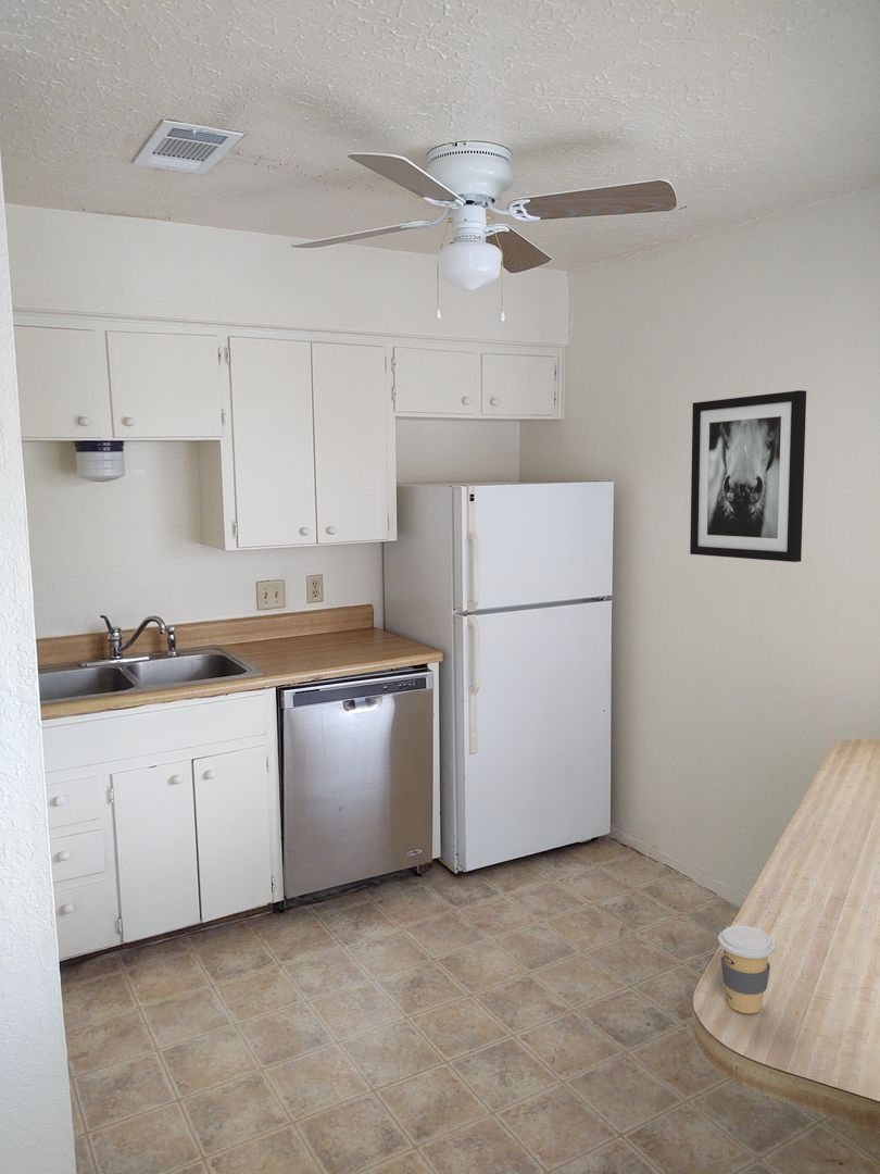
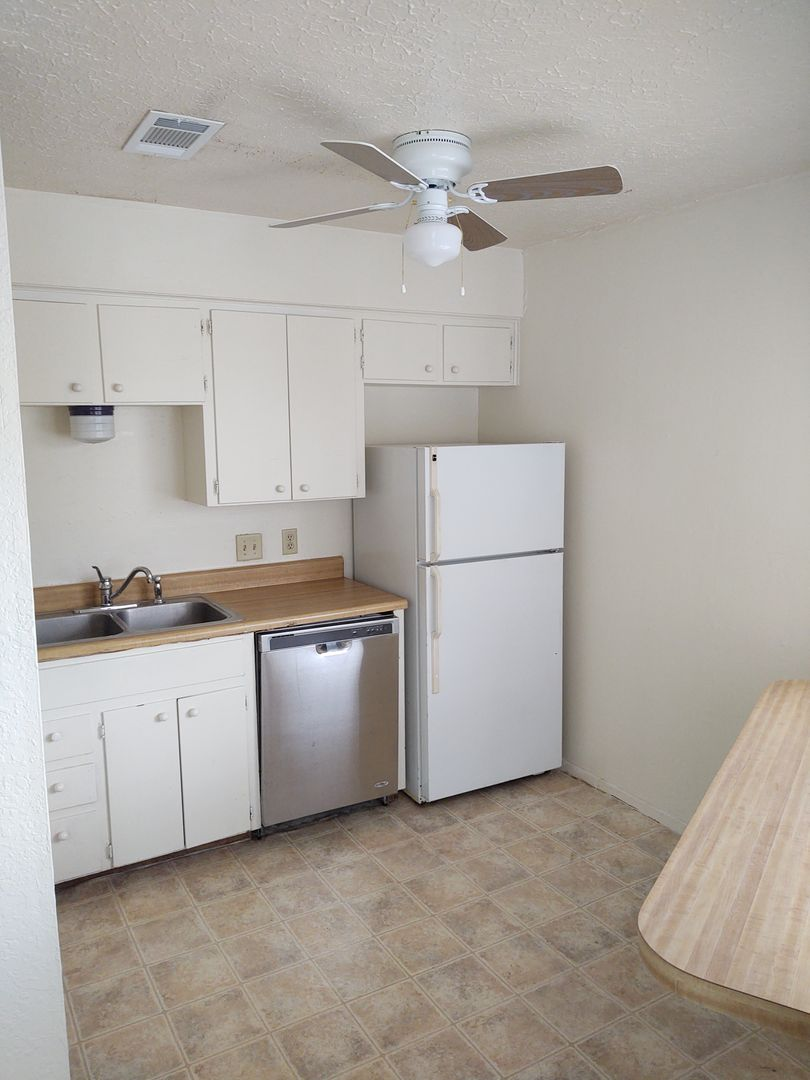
- coffee cup [717,924,776,1014]
- wall art [689,389,807,563]
